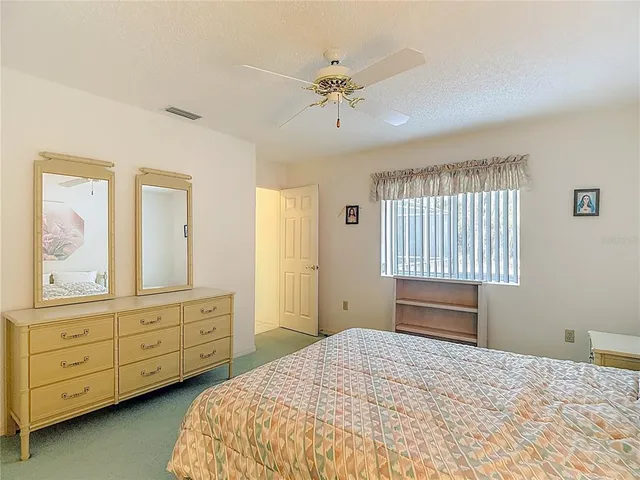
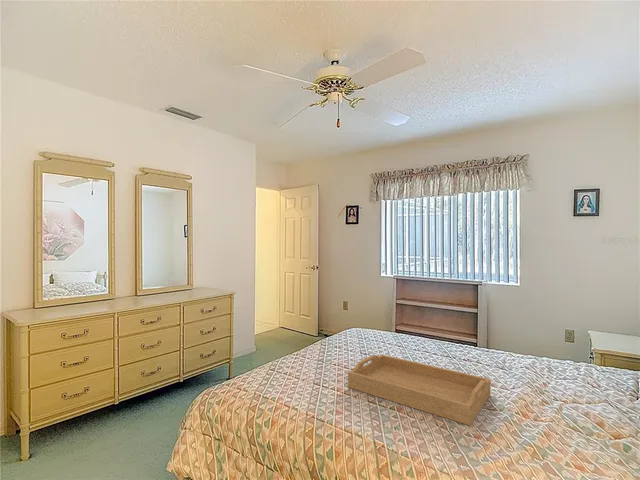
+ serving tray [347,353,492,426]
